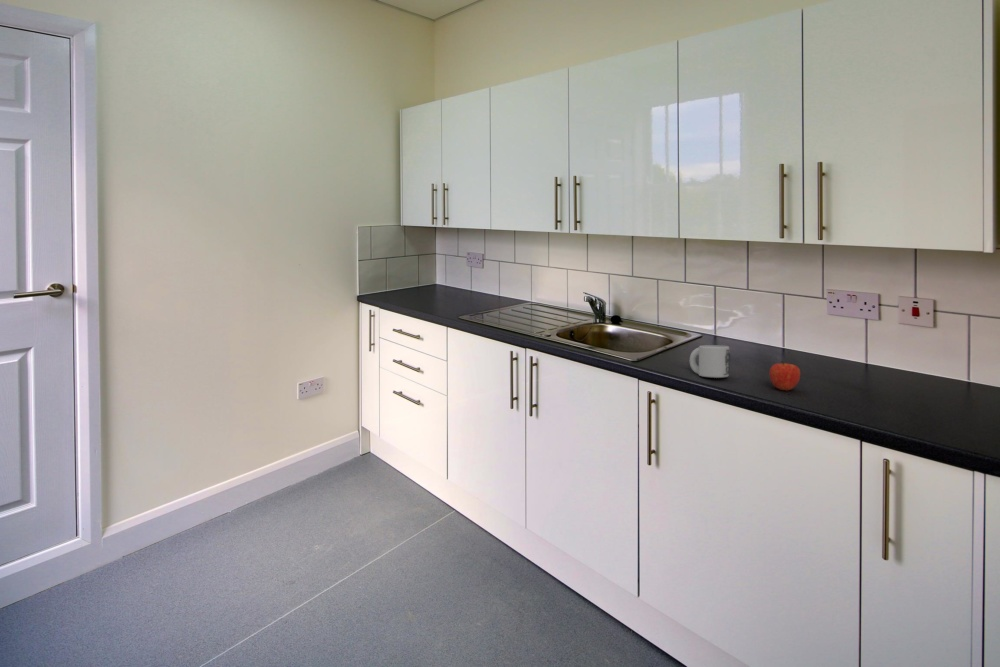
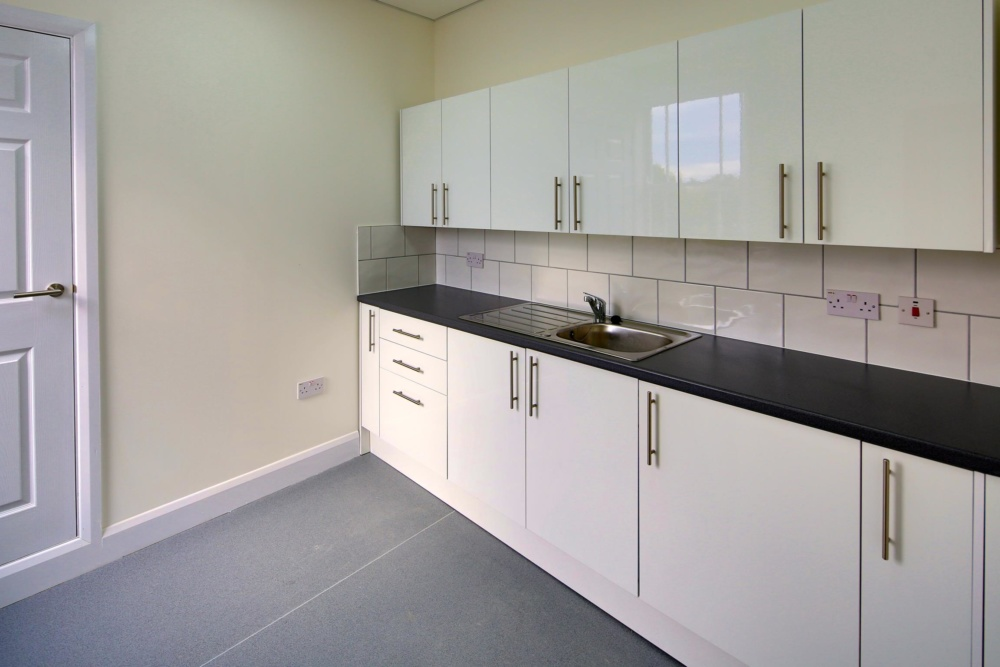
- fruit [769,360,801,391]
- mug [689,344,731,379]
